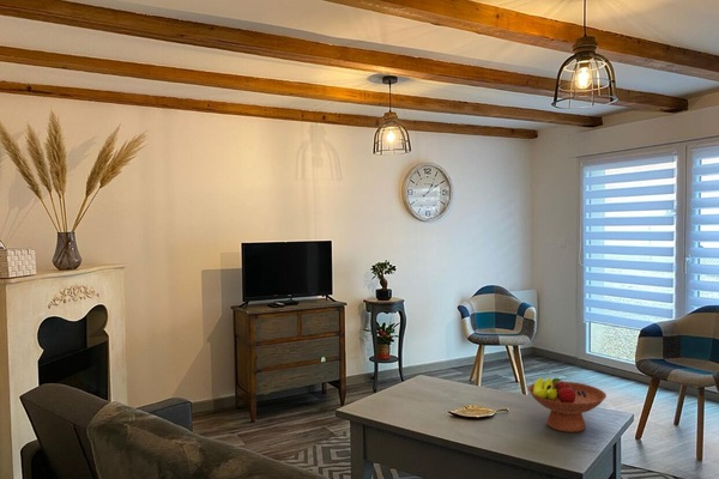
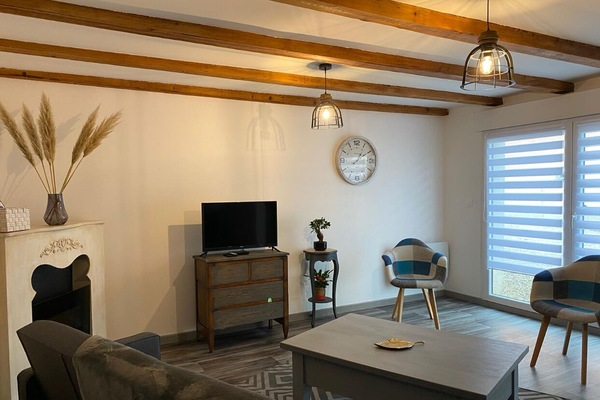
- fruit bowl [527,376,608,433]
